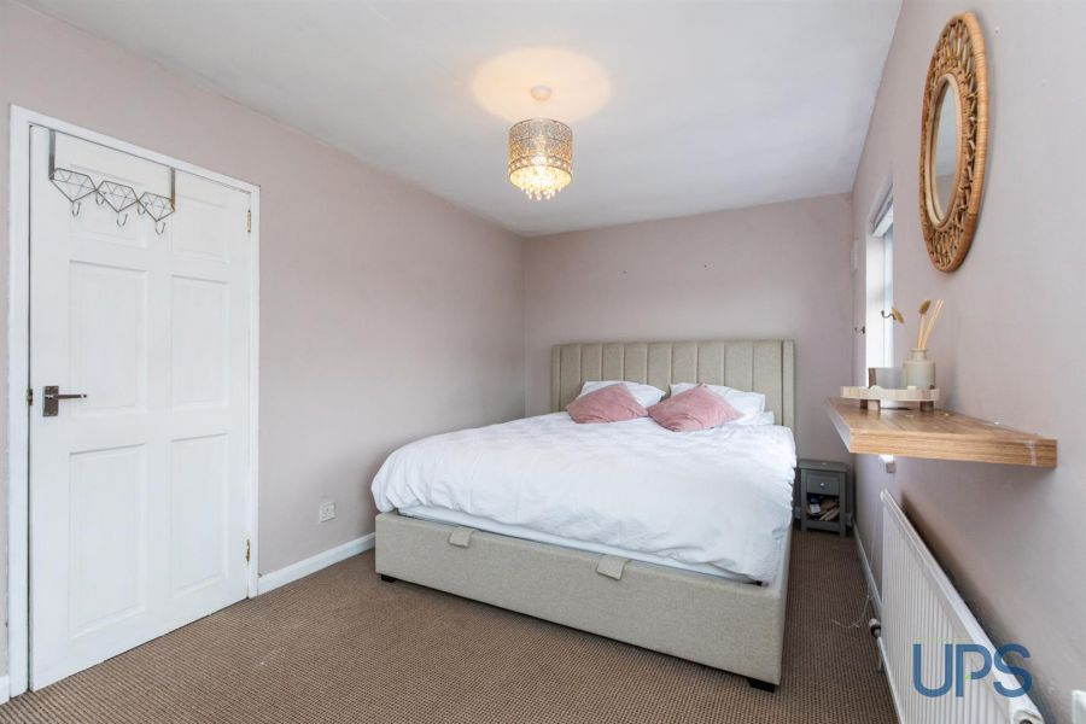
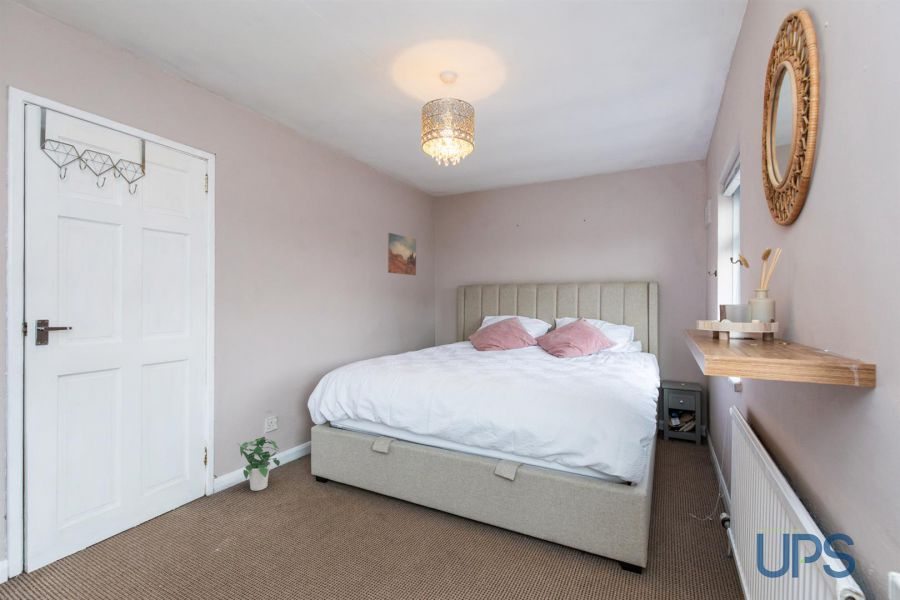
+ wall art [387,232,417,276]
+ potted plant [236,436,281,492]
